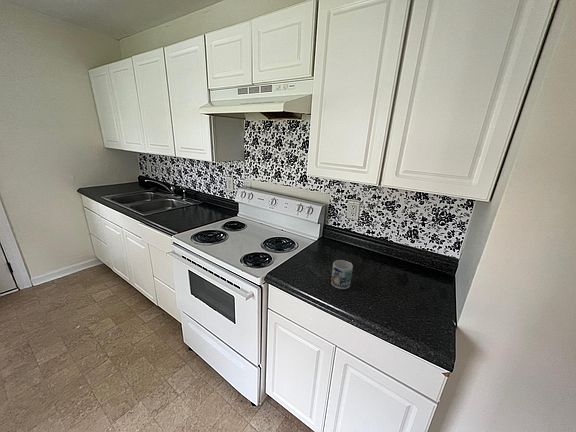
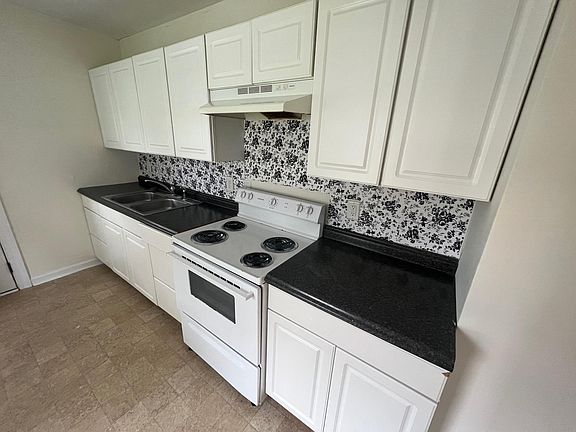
- mug [330,259,354,290]
